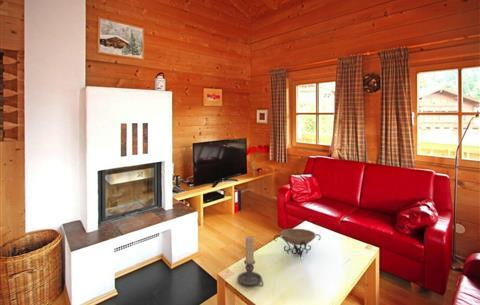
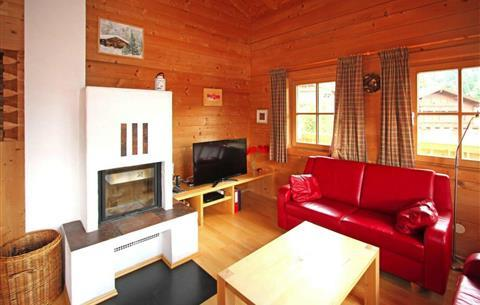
- decorative bowl [273,227,322,258]
- candle holder [237,235,264,288]
